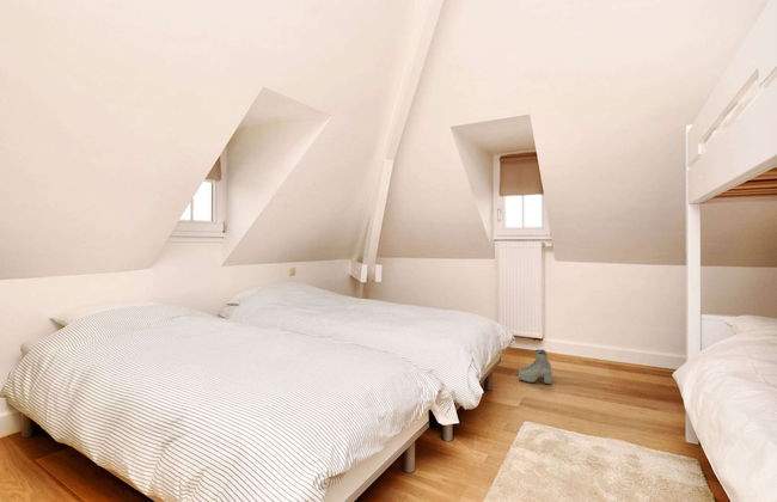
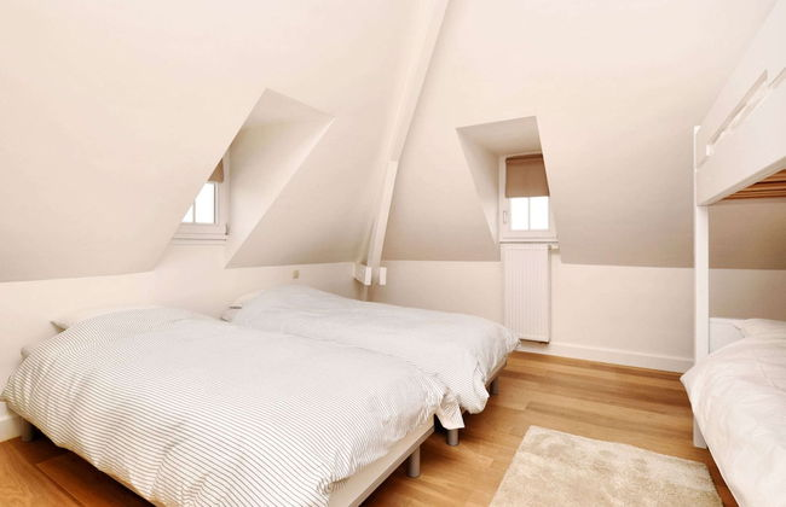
- boots [518,349,553,385]
